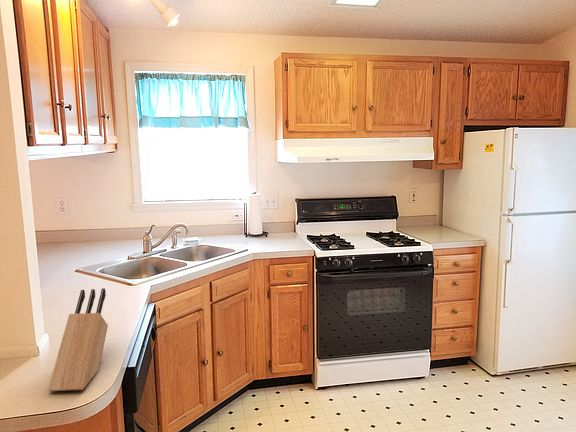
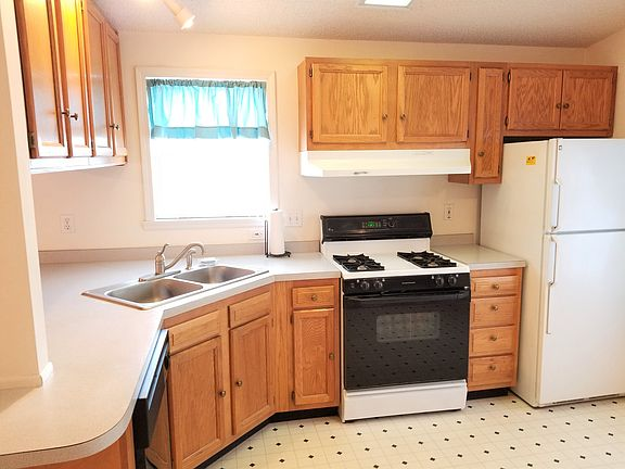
- knife block [47,287,109,392]
